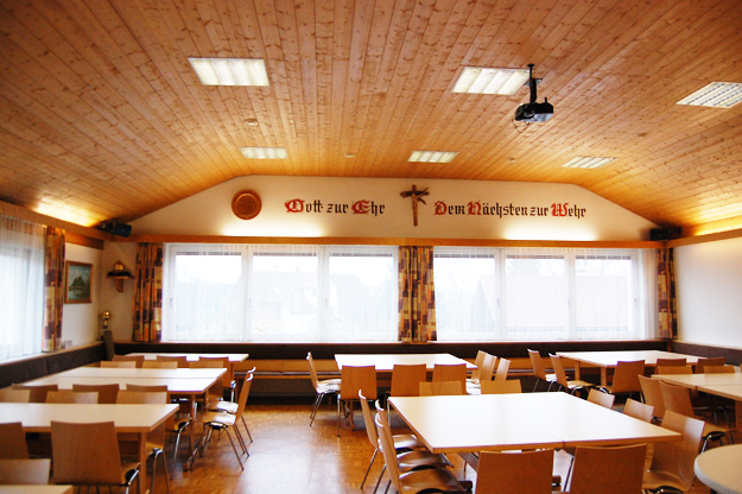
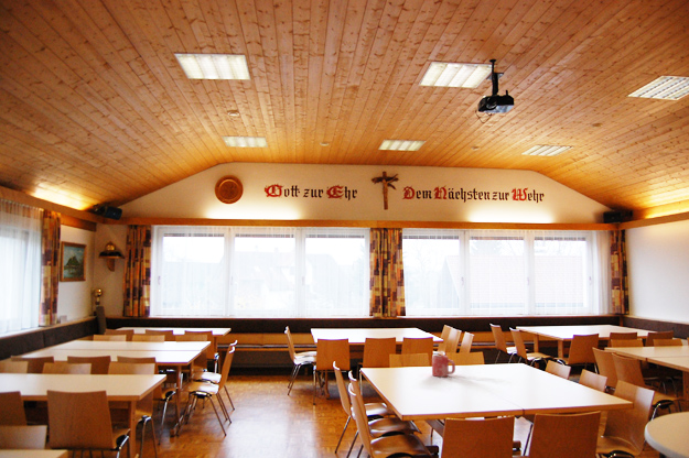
+ vase [431,353,456,378]
